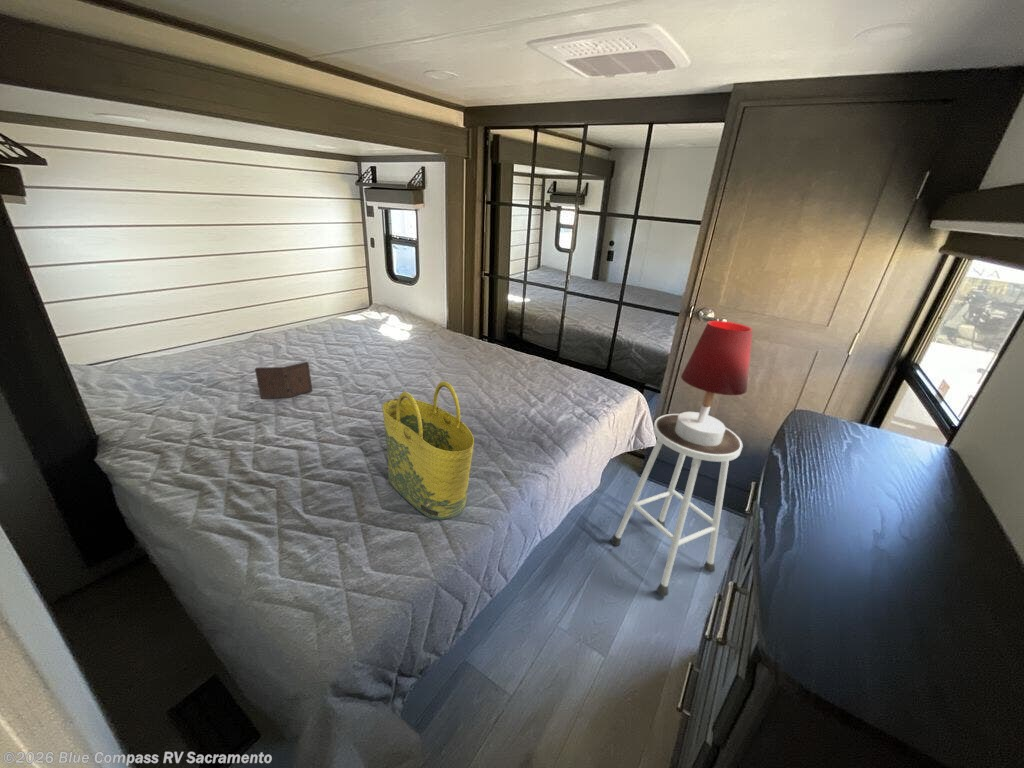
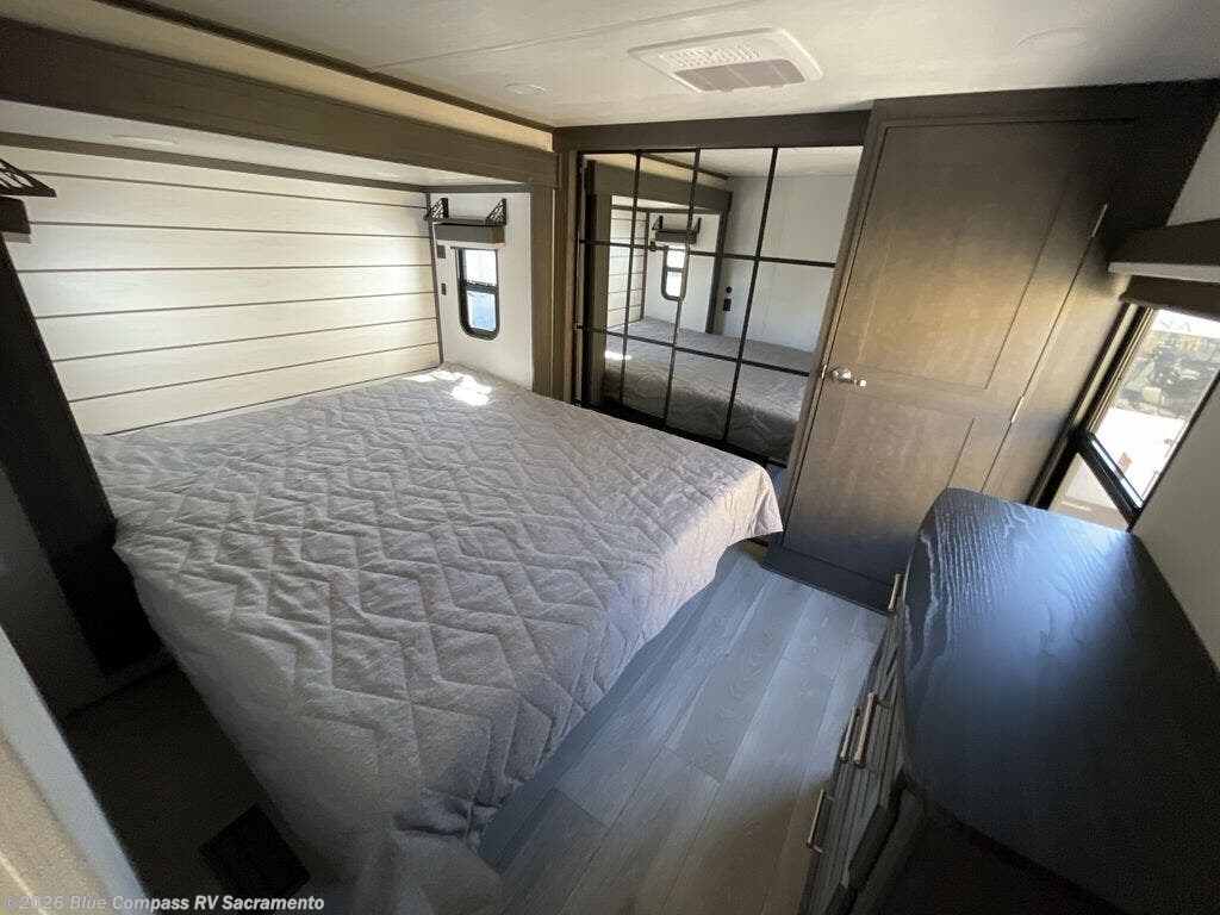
- table lamp [675,320,754,446]
- stool [610,413,744,597]
- tote bag [382,380,475,520]
- hardback book [254,361,313,400]
